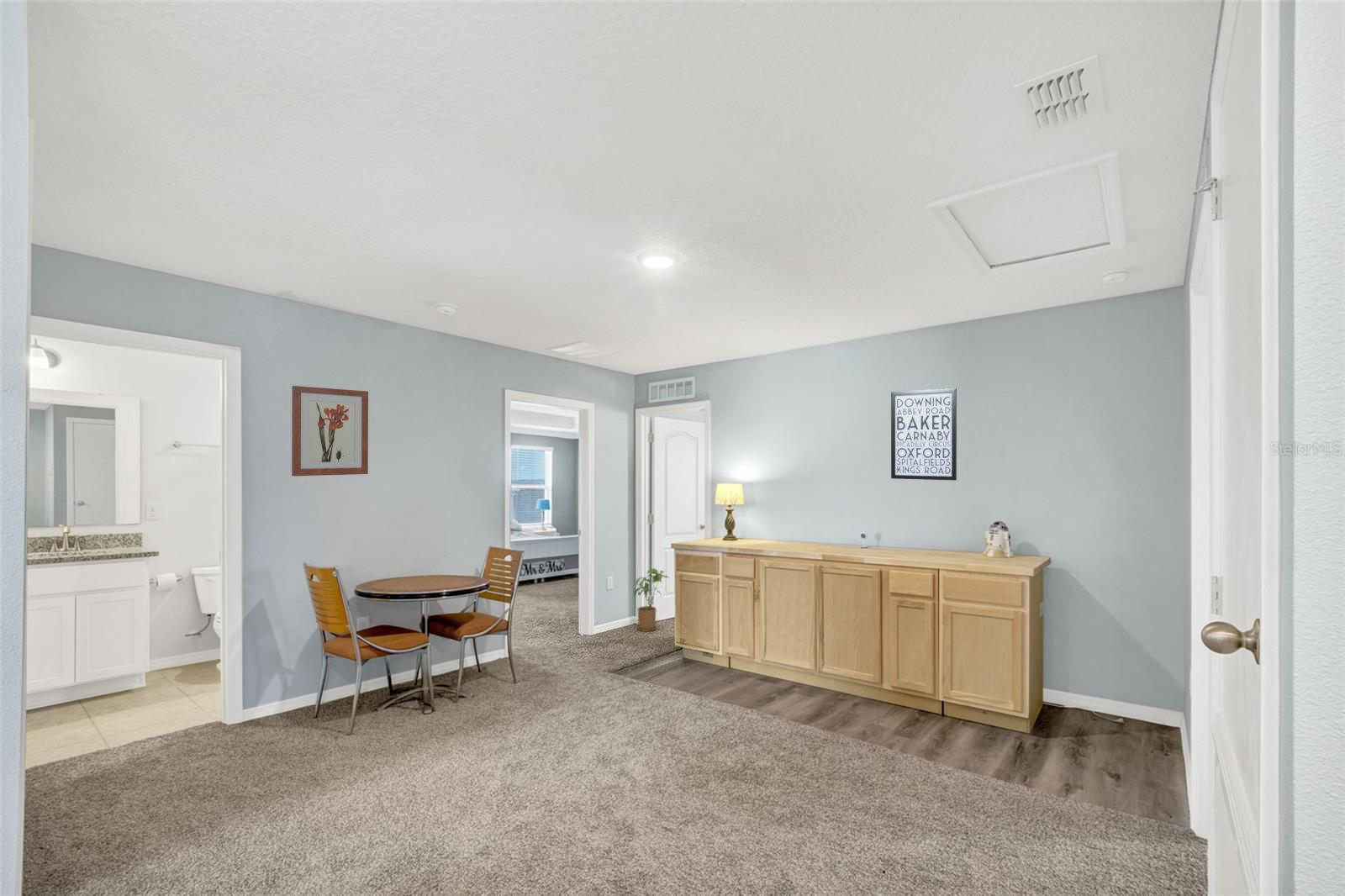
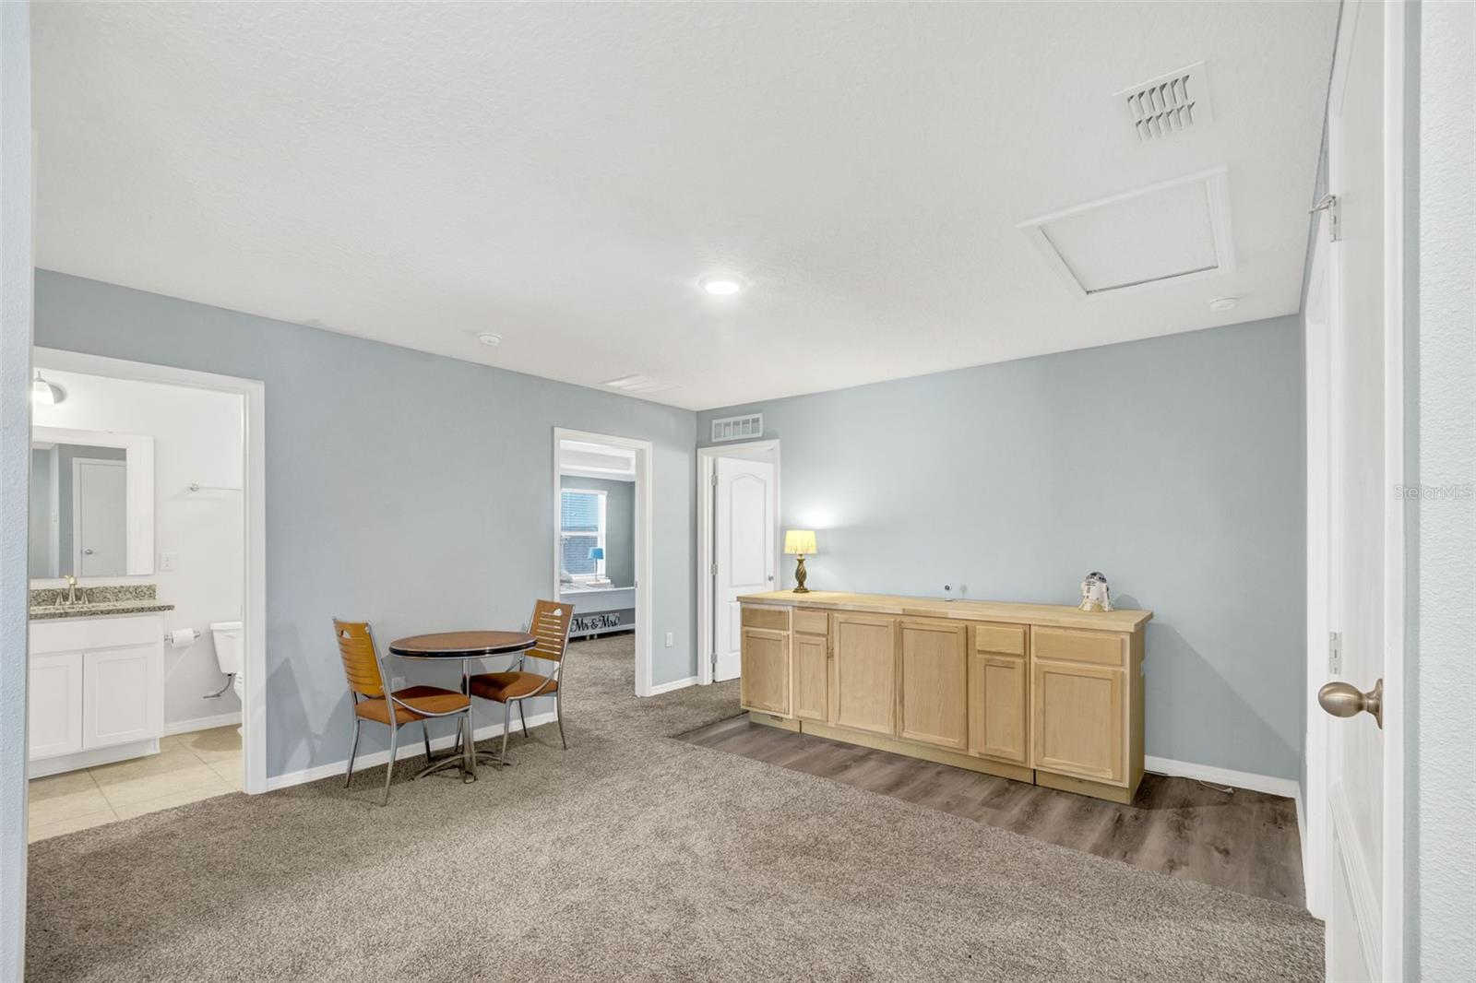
- house plant [633,567,670,632]
- wall art [291,385,369,477]
- wall art [890,387,957,482]
